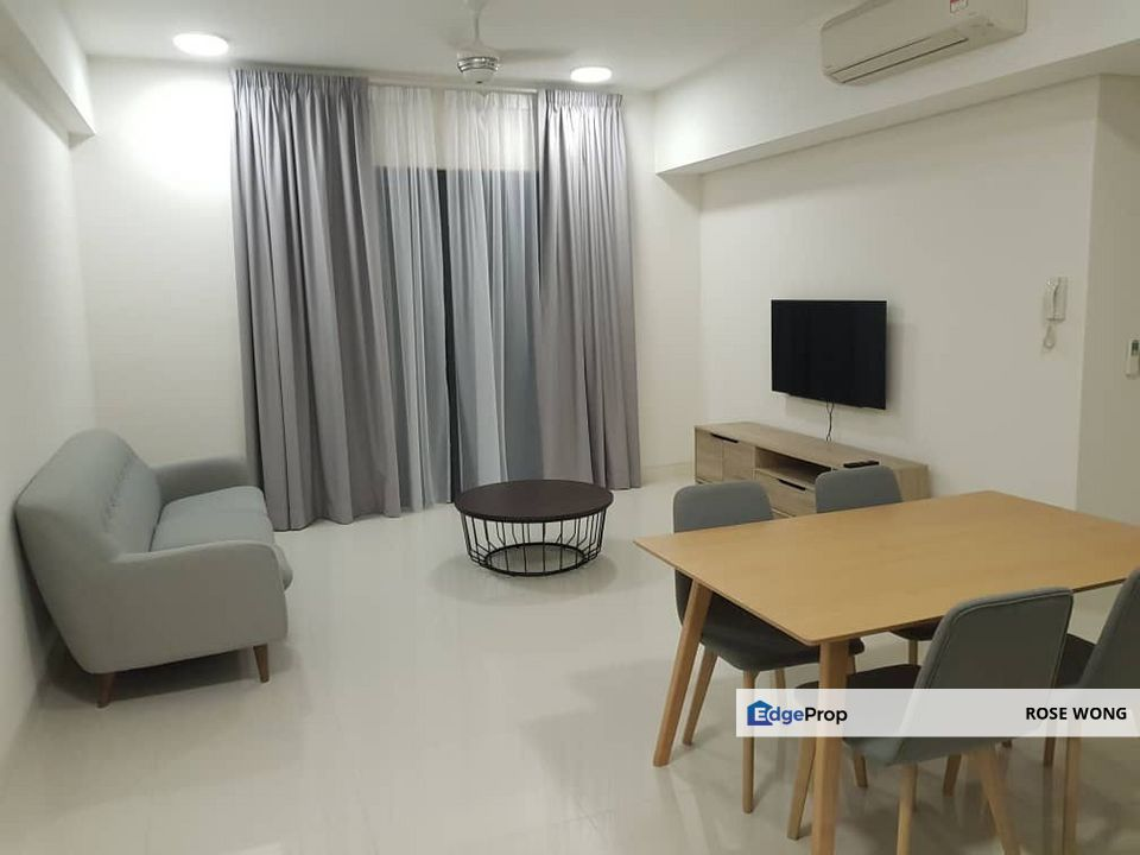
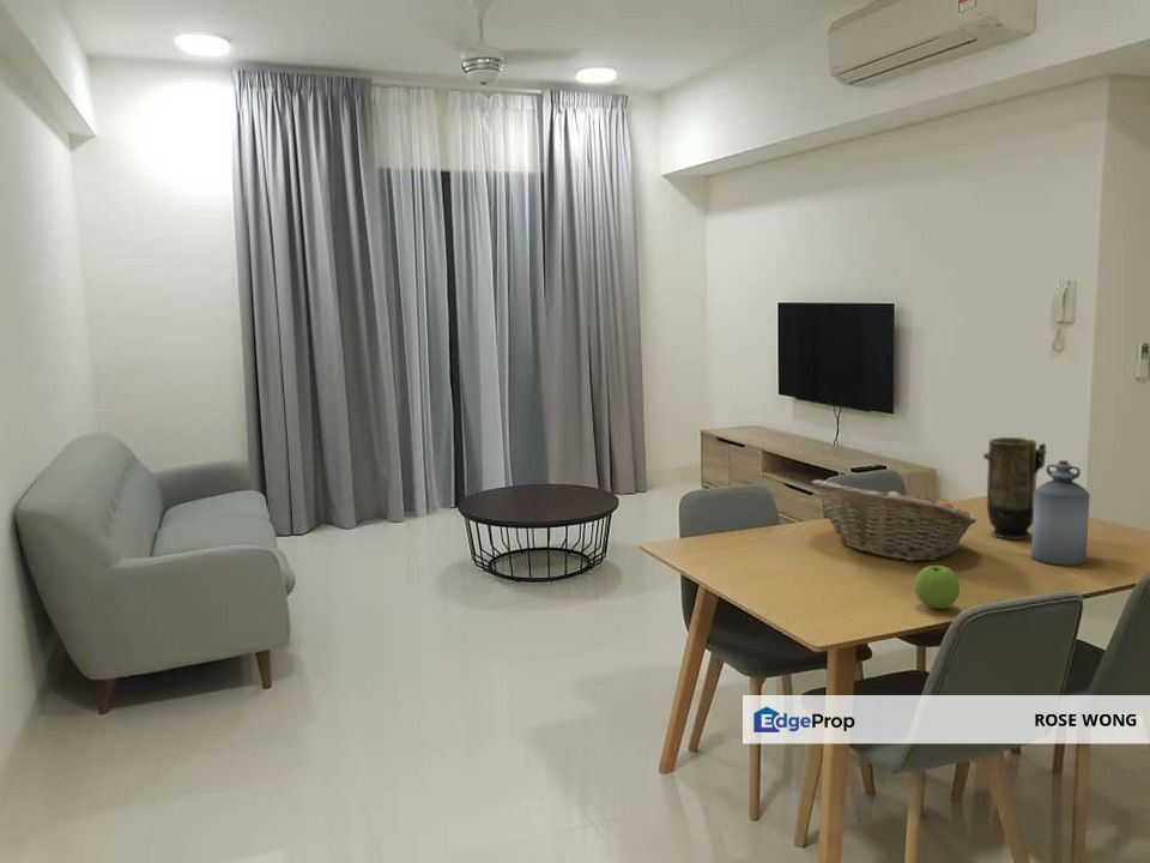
+ apple [913,565,961,610]
+ fruit basket [811,478,978,562]
+ vase [982,436,1048,541]
+ bottle [1030,459,1091,567]
